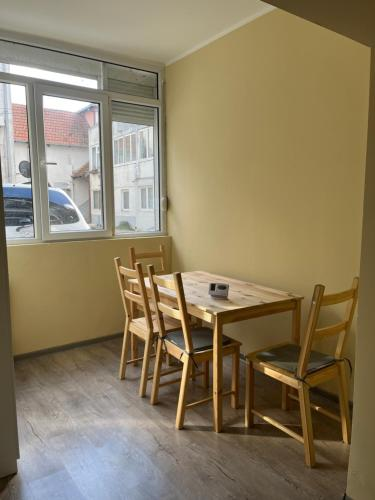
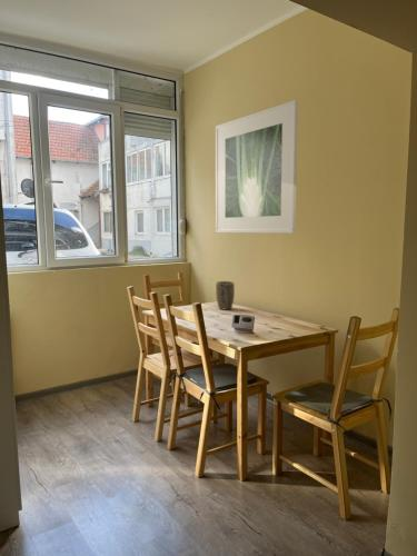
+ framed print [215,99,299,235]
+ plant pot [215,280,236,310]
